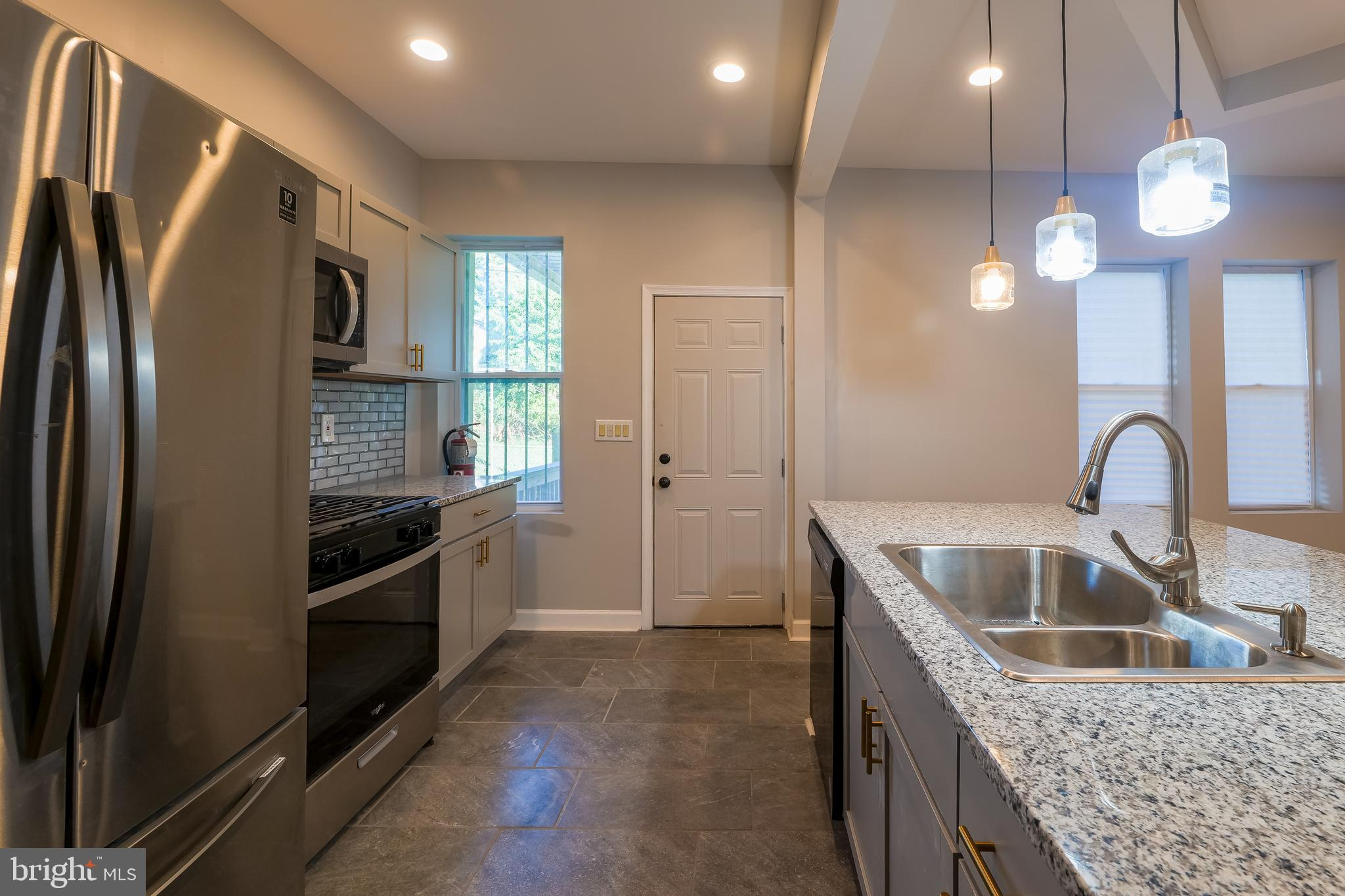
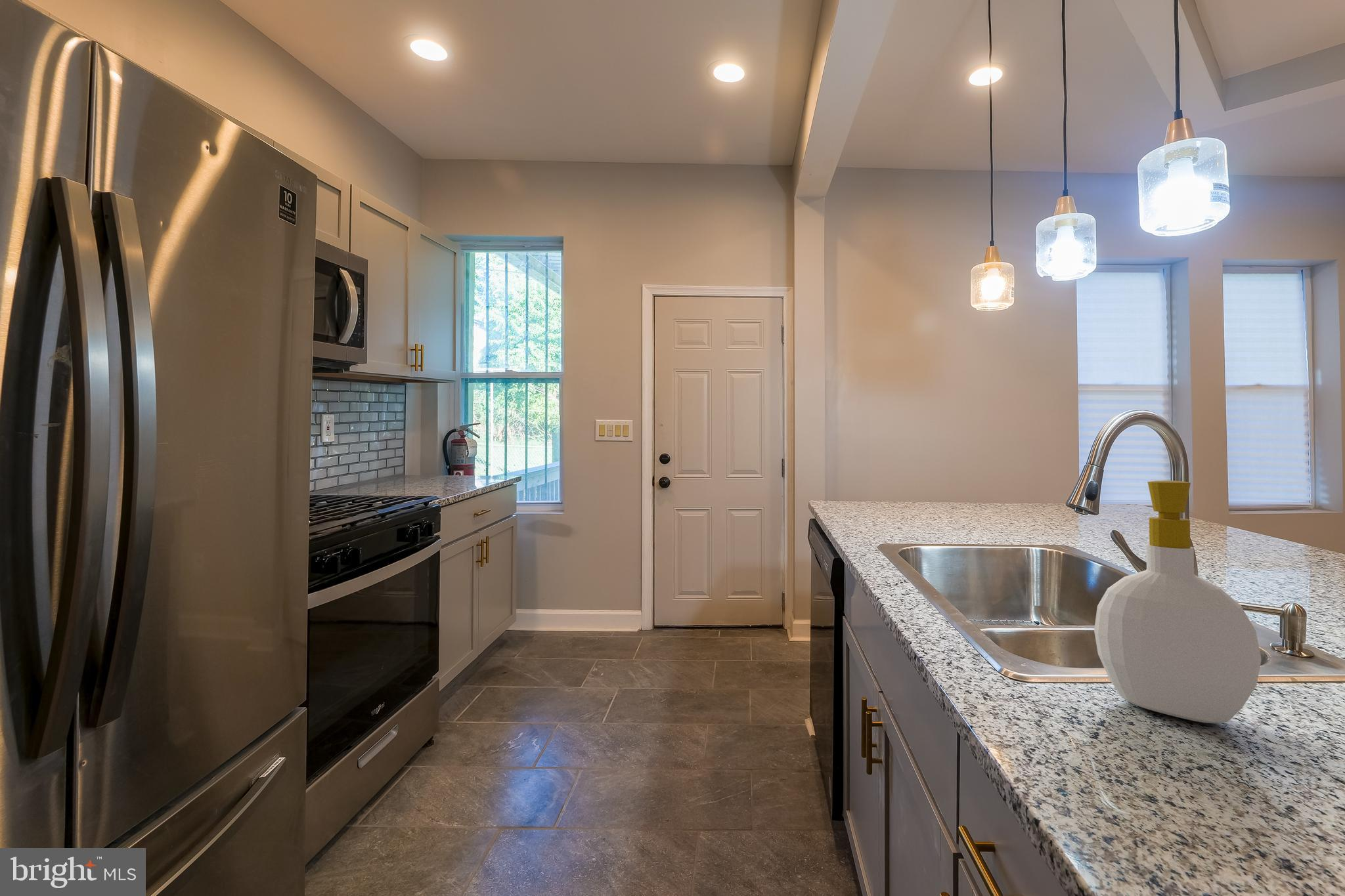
+ soap bottle [1093,480,1262,724]
